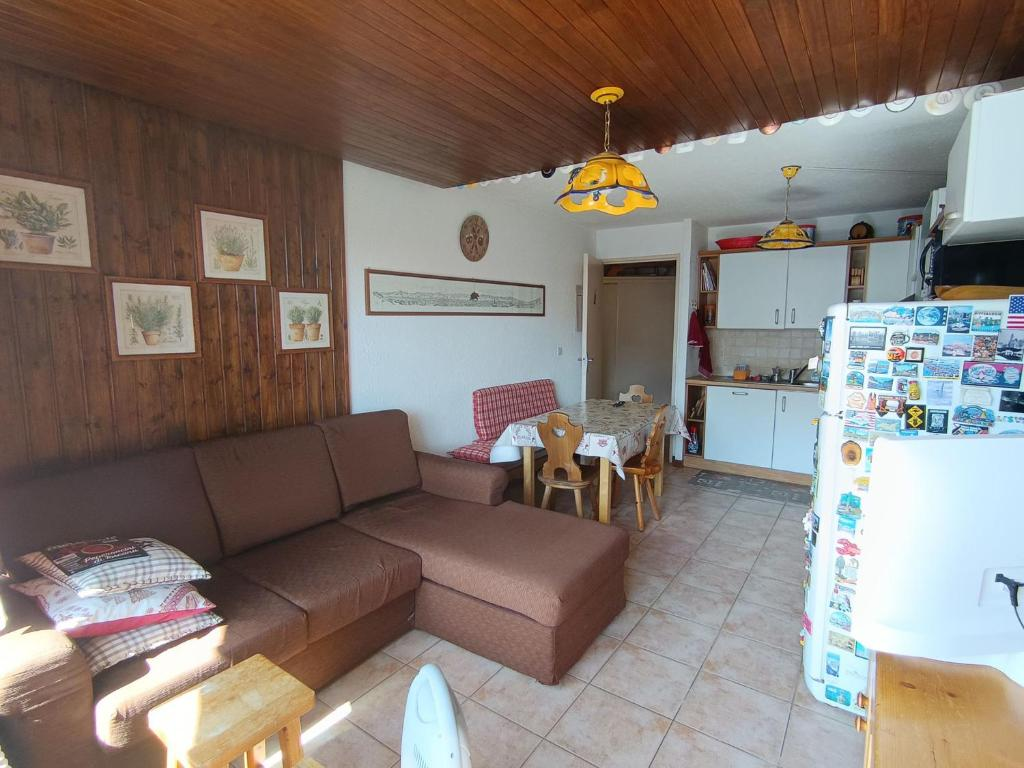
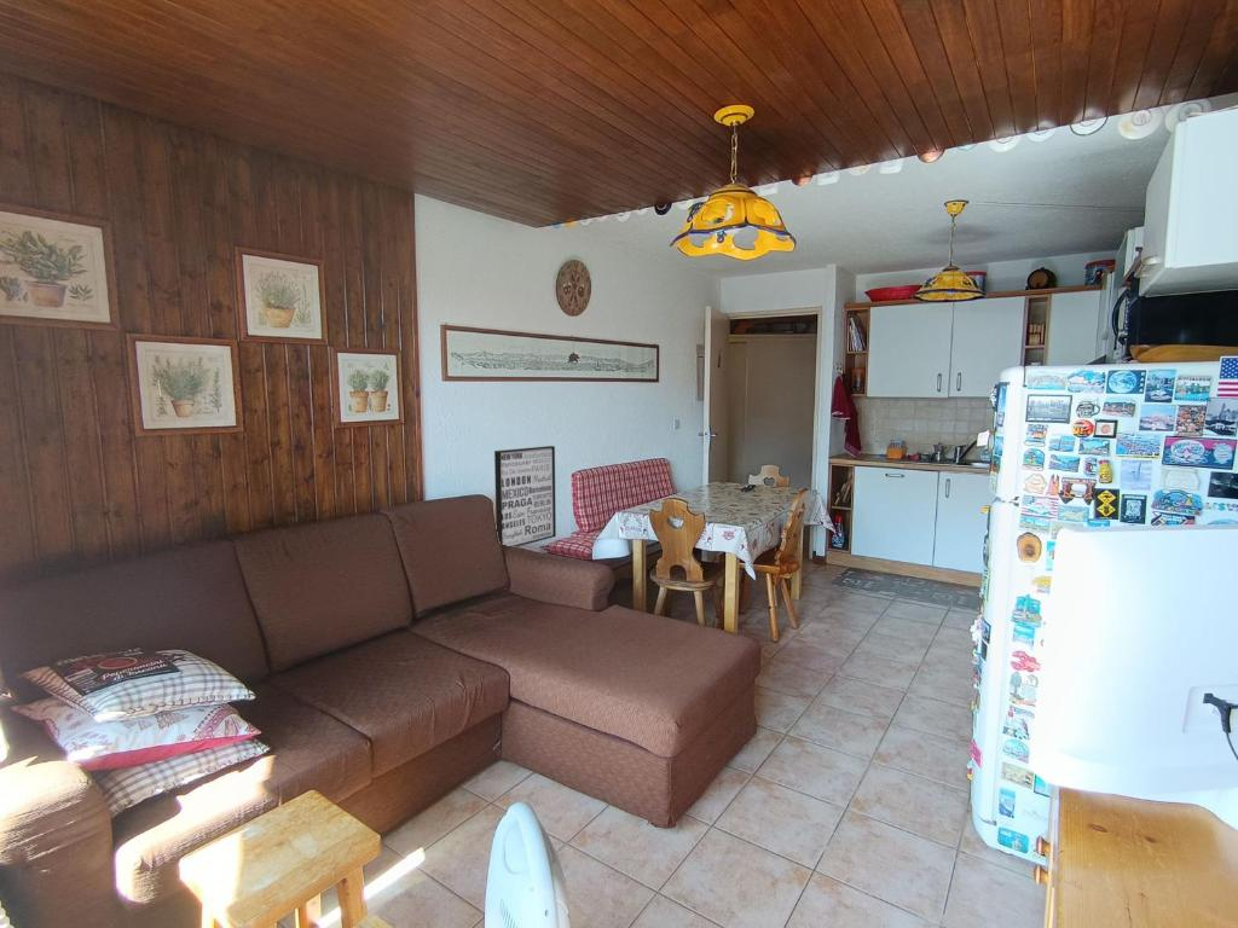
+ wall art [493,445,557,547]
